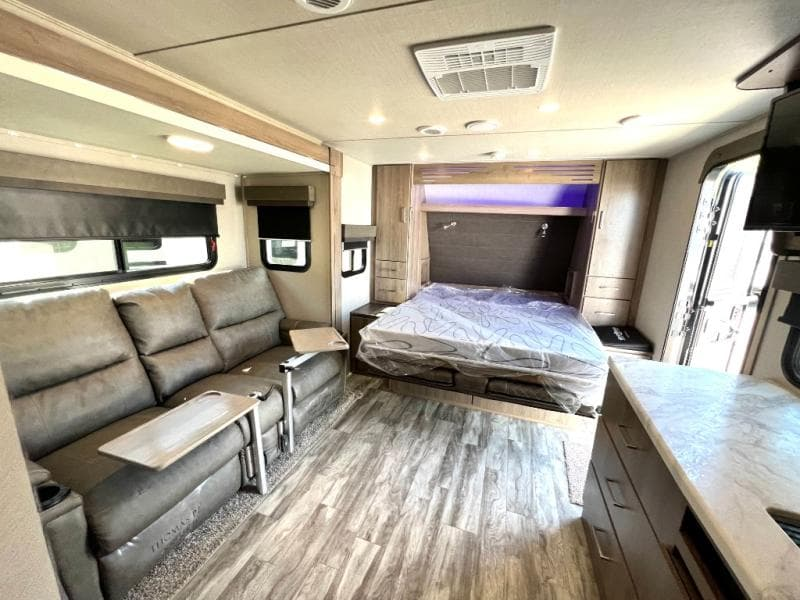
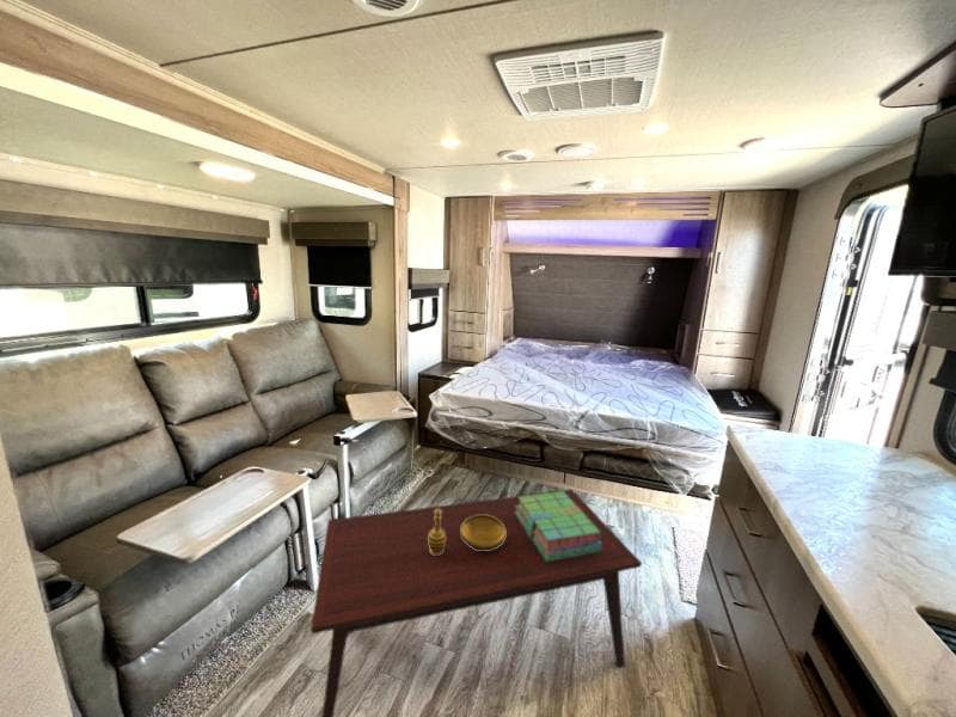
+ stack of books [515,491,602,562]
+ decorative bowl [428,509,505,554]
+ coffee table [310,488,643,717]
